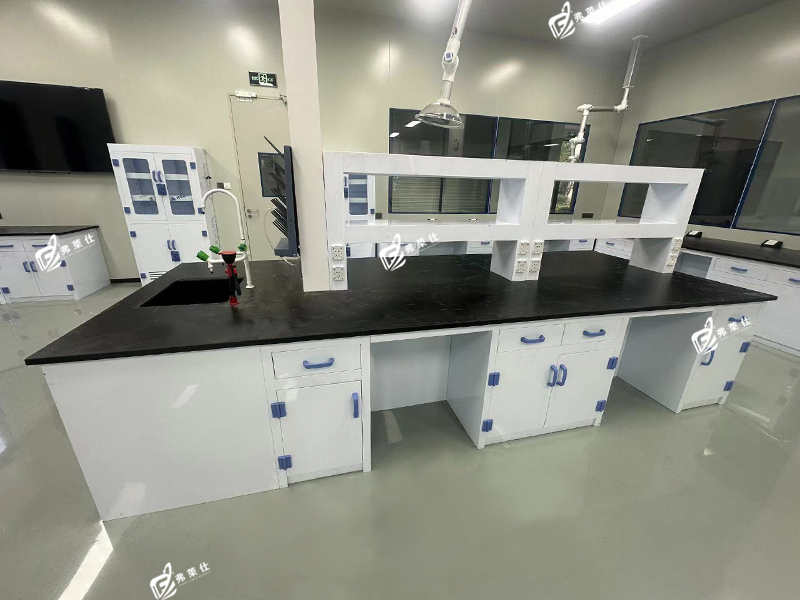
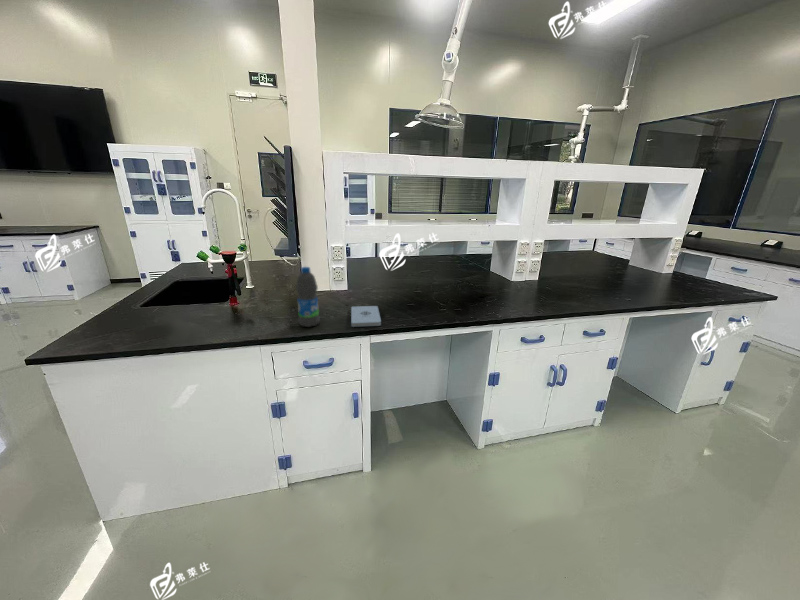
+ water bottle [295,266,321,328]
+ notepad [350,305,382,328]
